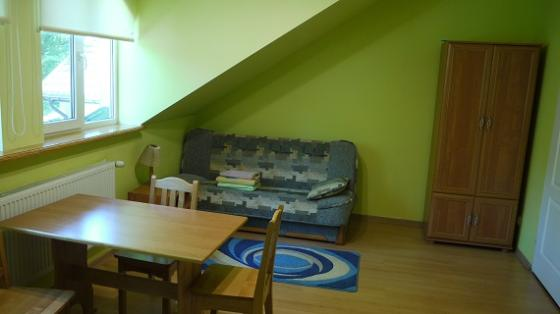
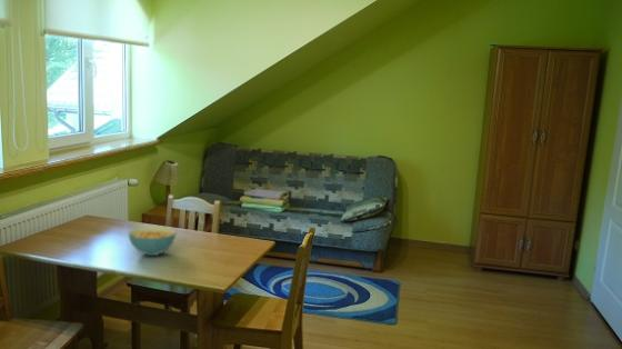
+ cereal bowl [128,226,178,257]
